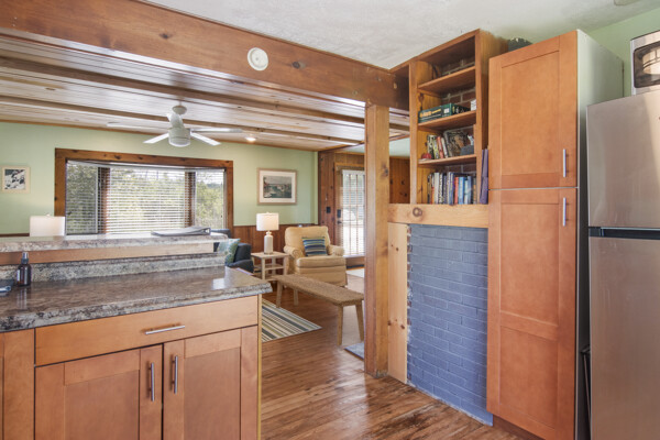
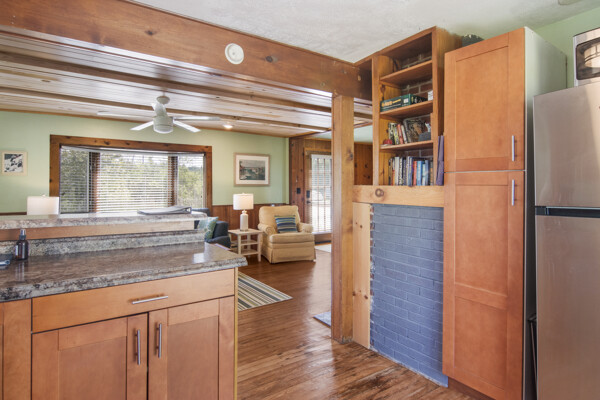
- bench [270,273,365,346]
